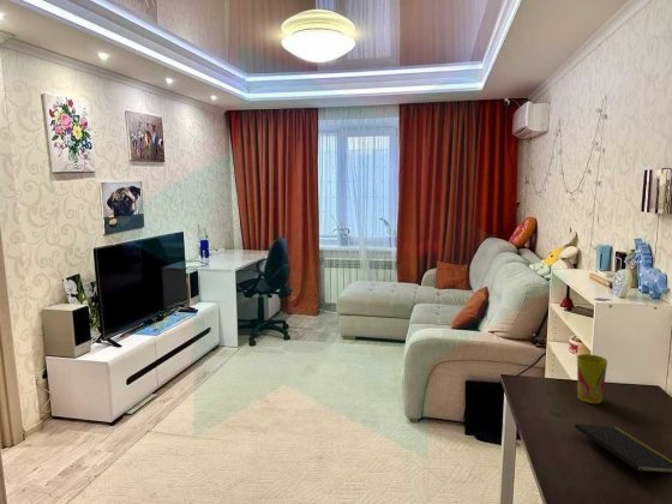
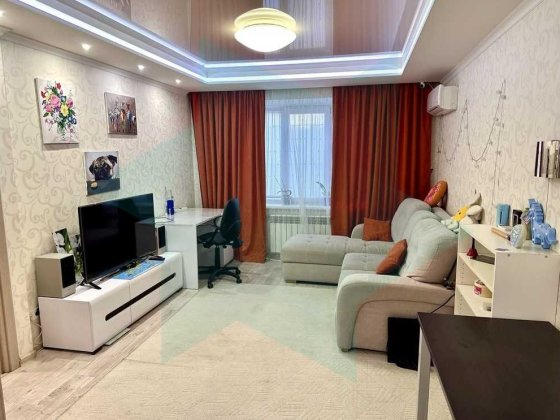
- notepad [574,422,672,485]
- cup [576,353,608,404]
